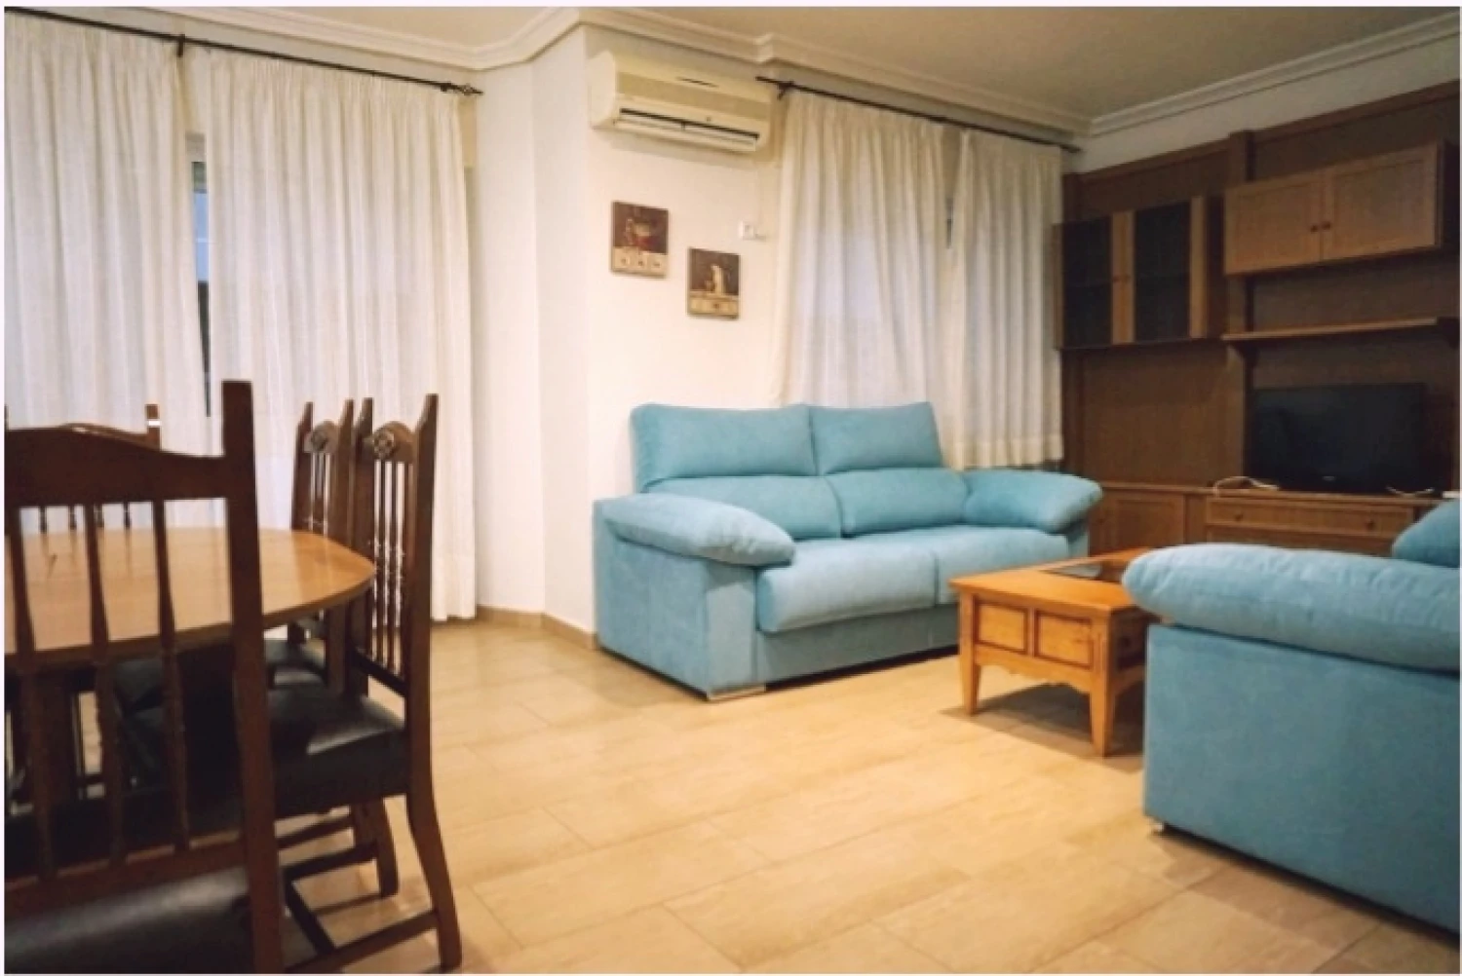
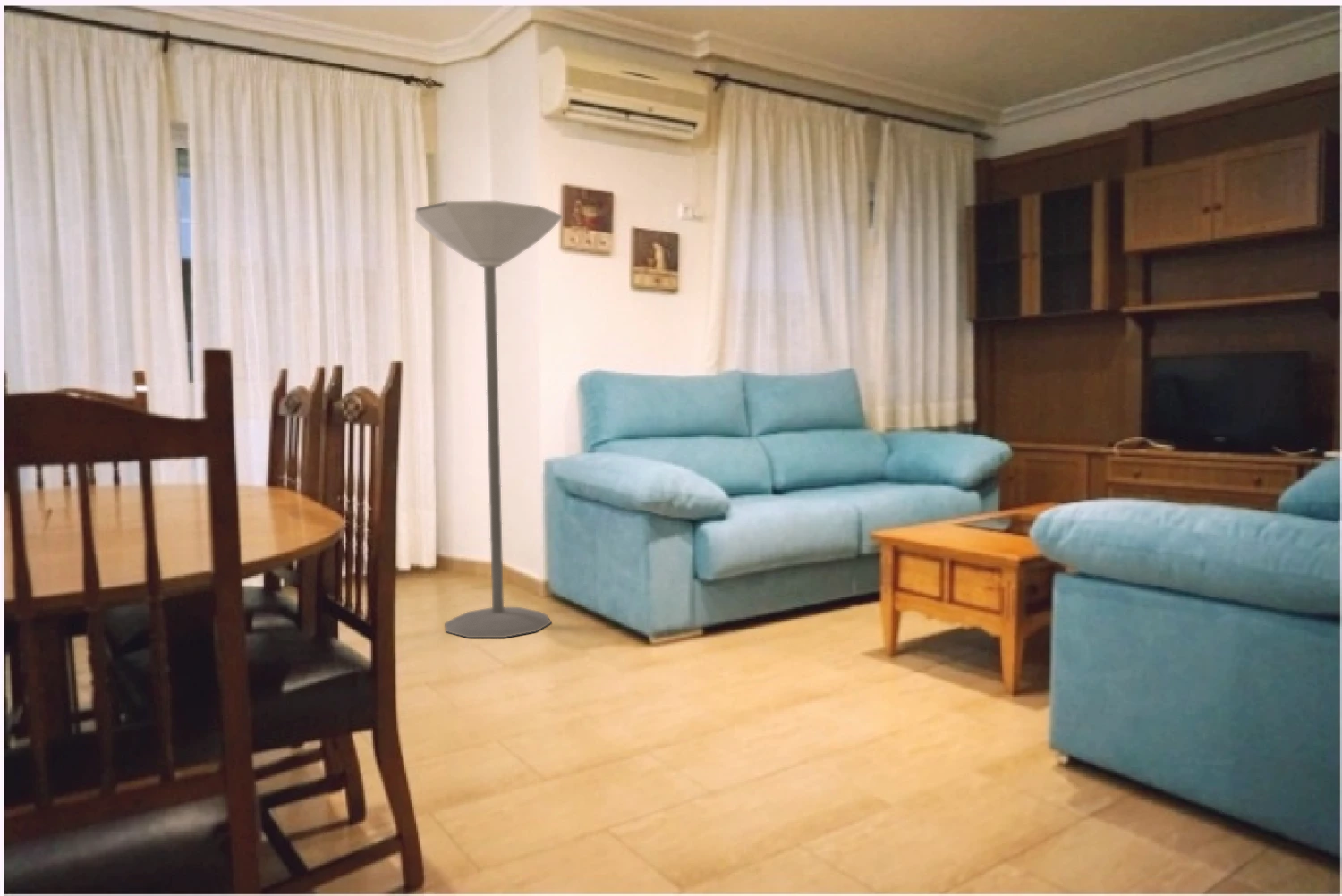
+ floor lamp [414,200,563,638]
